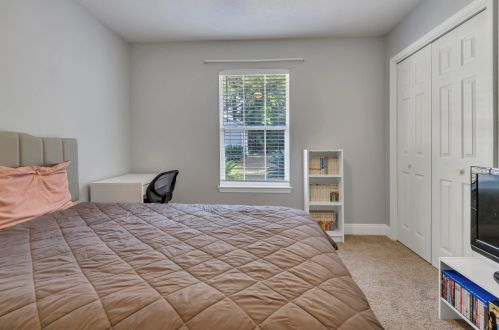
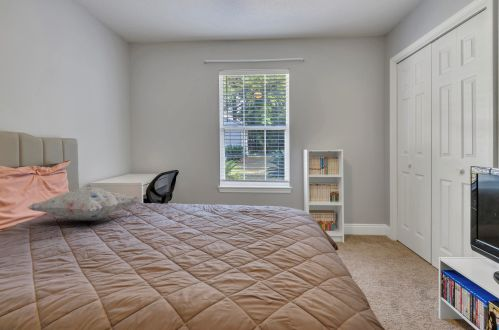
+ decorative pillow [26,186,141,222]
